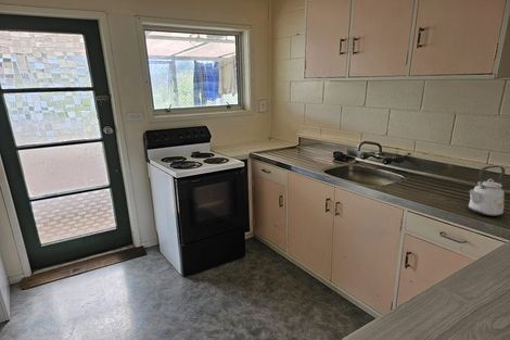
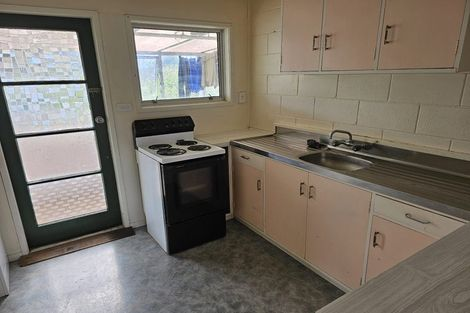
- kettle [467,165,506,217]
